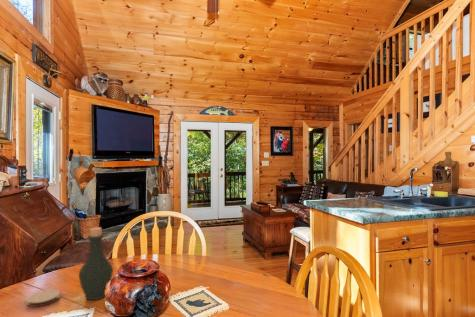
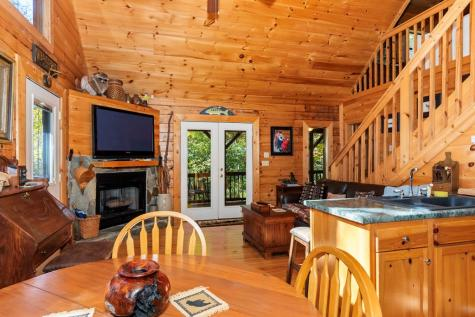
- bottle [78,226,114,301]
- coaster [25,289,61,308]
